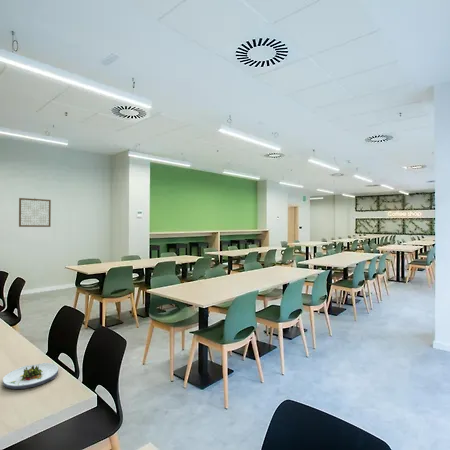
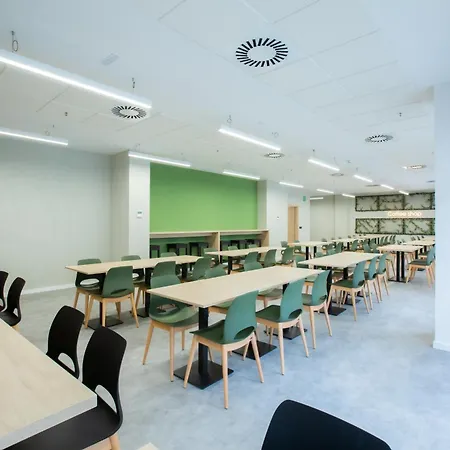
- salad plate [2,362,59,390]
- wall art [18,197,52,228]
